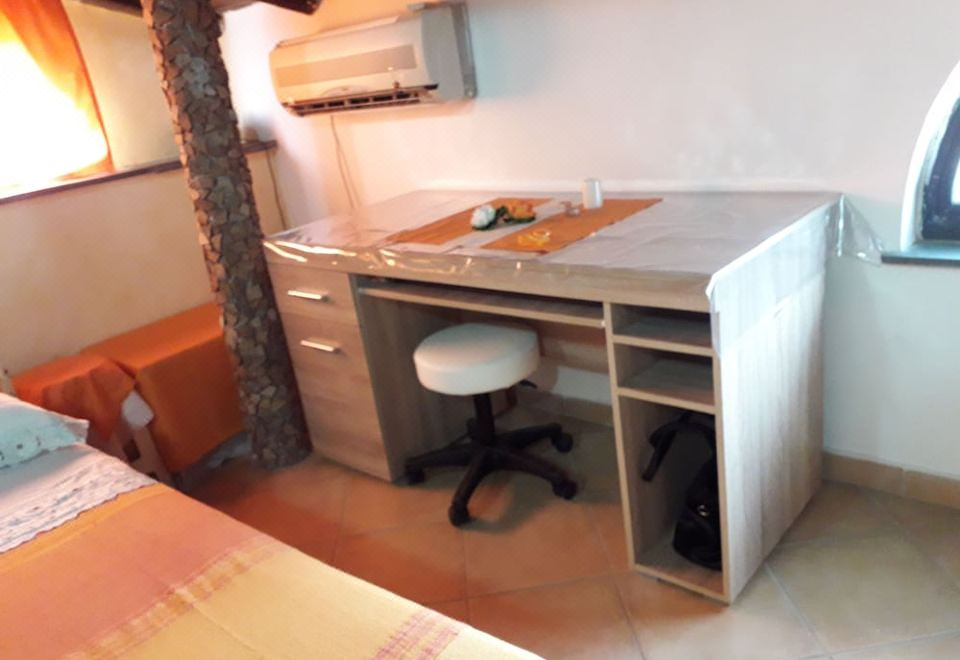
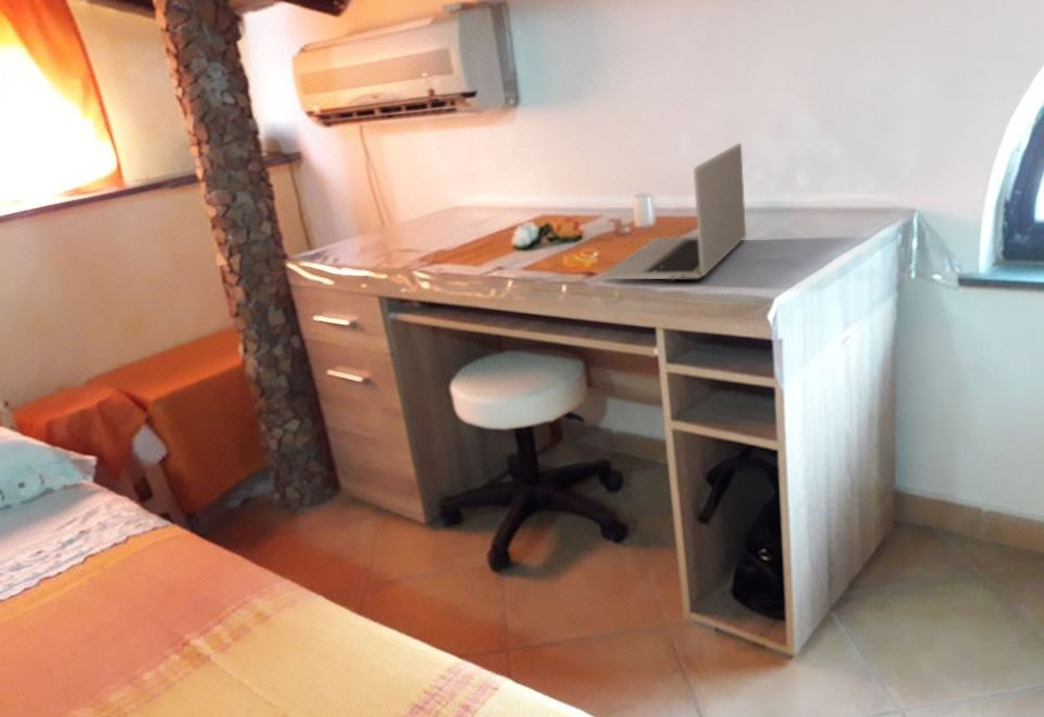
+ laptop [601,142,747,280]
